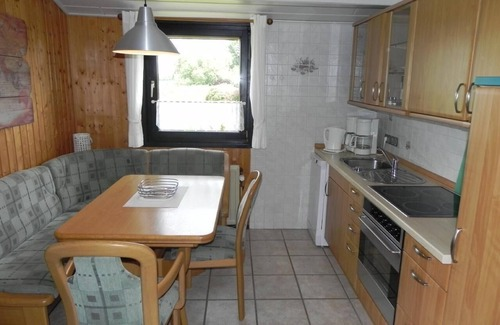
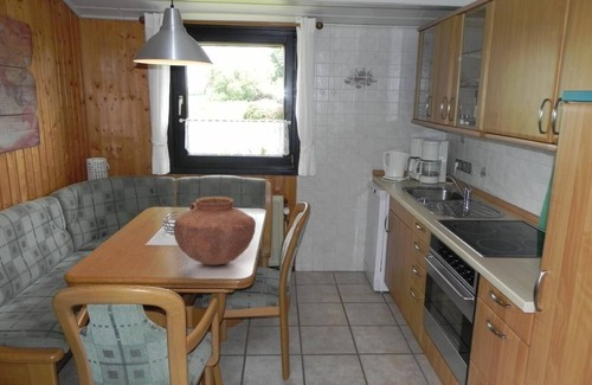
+ vase [173,195,257,267]
